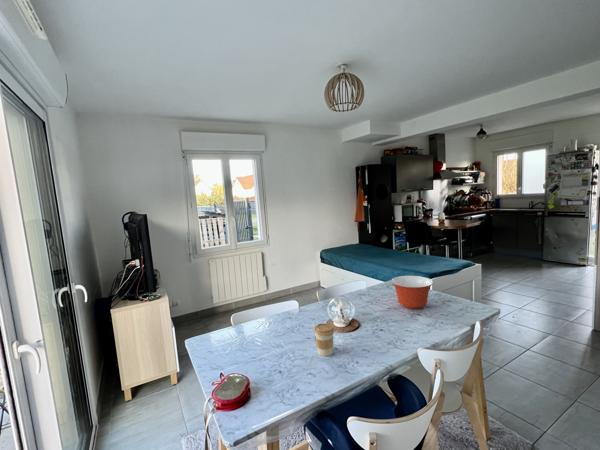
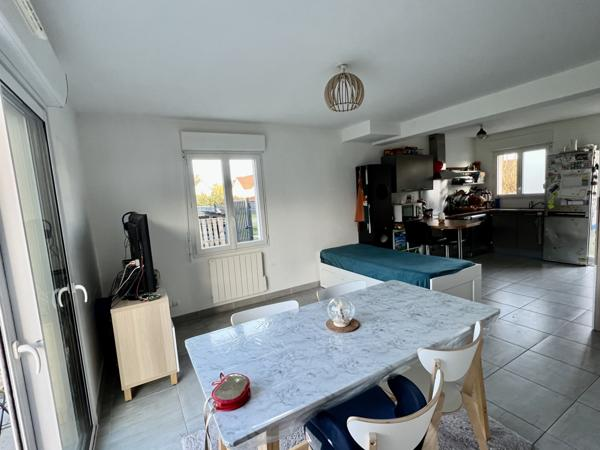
- coffee cup [313,322,335,357]
- mixing bowl [390,275,434,310]
